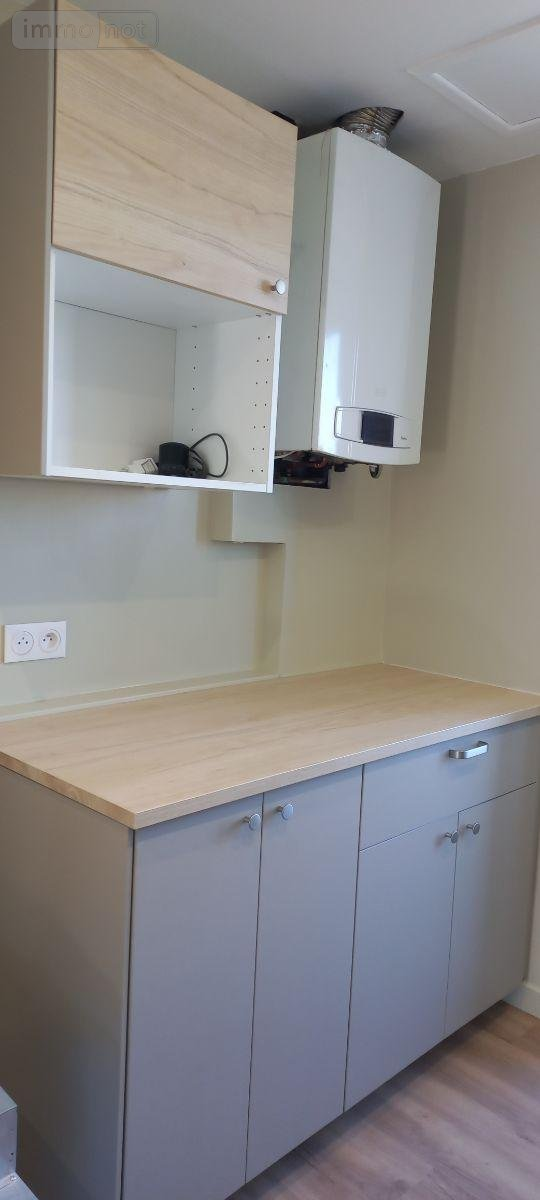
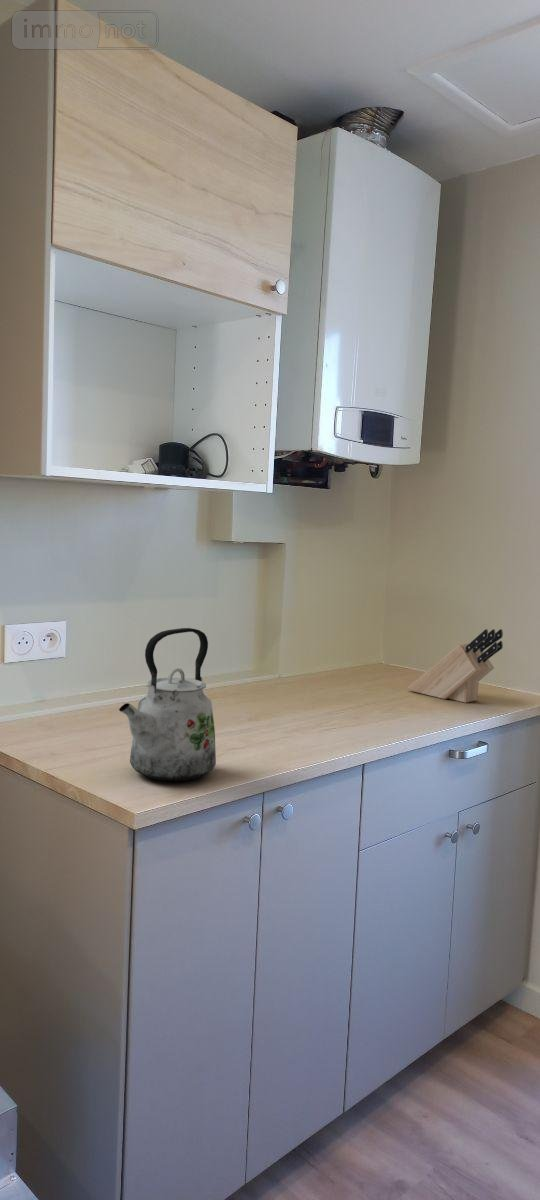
+ knife block [407,628,504,704]
+ kettle [118,627,217,782]
